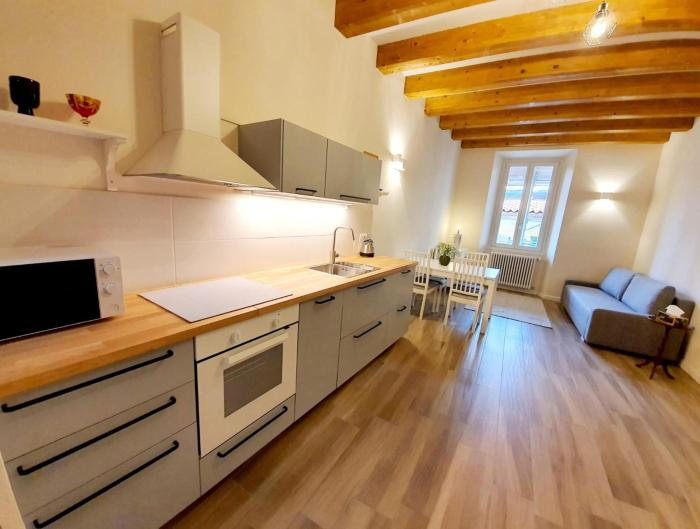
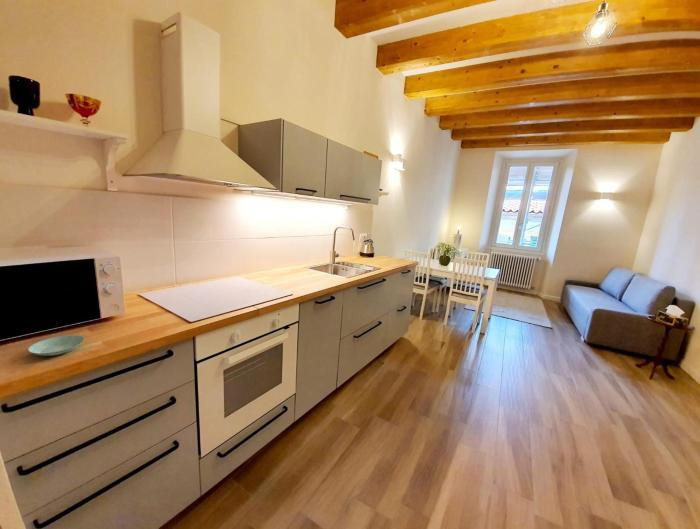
+ saucer [27,334,86,357]
